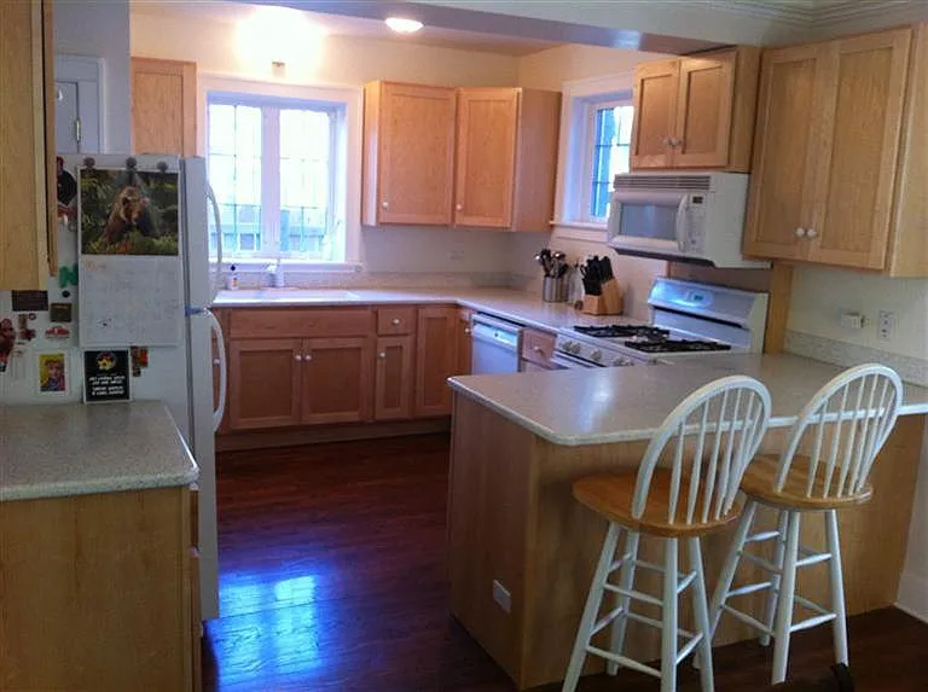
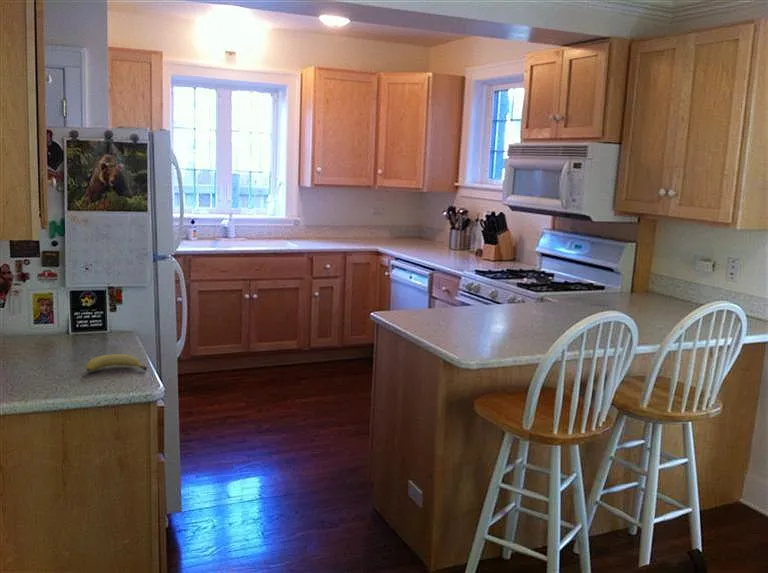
+ fruit [85,353,148,373]
